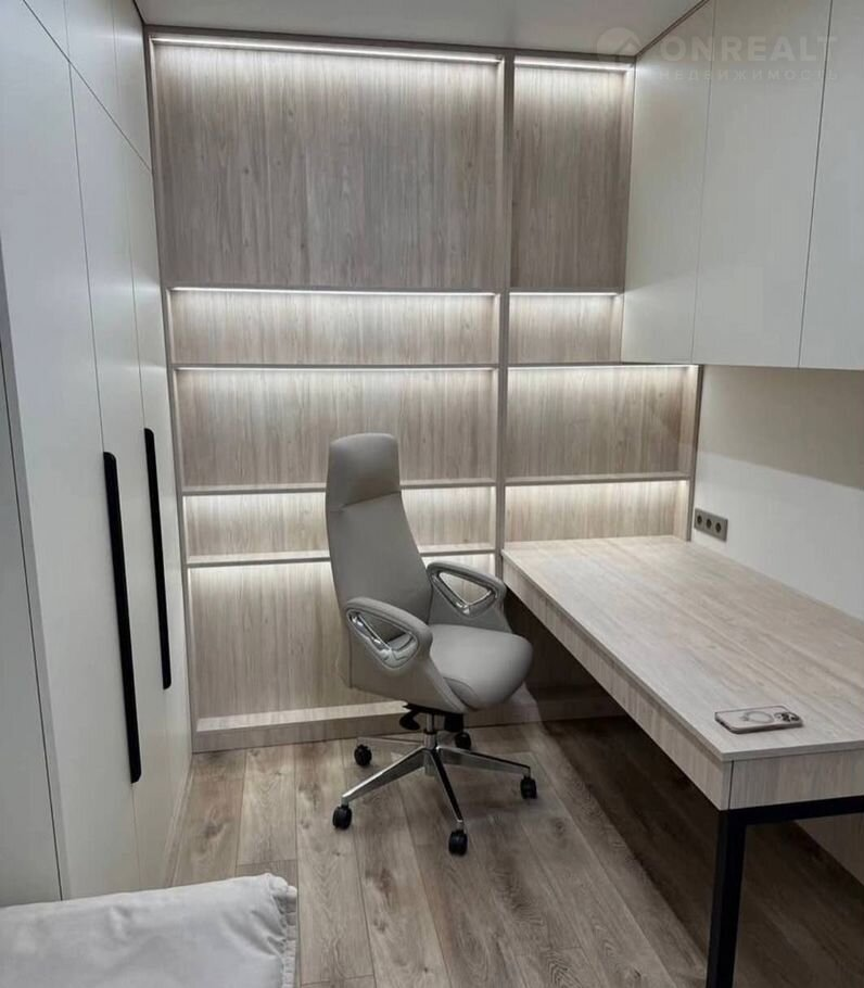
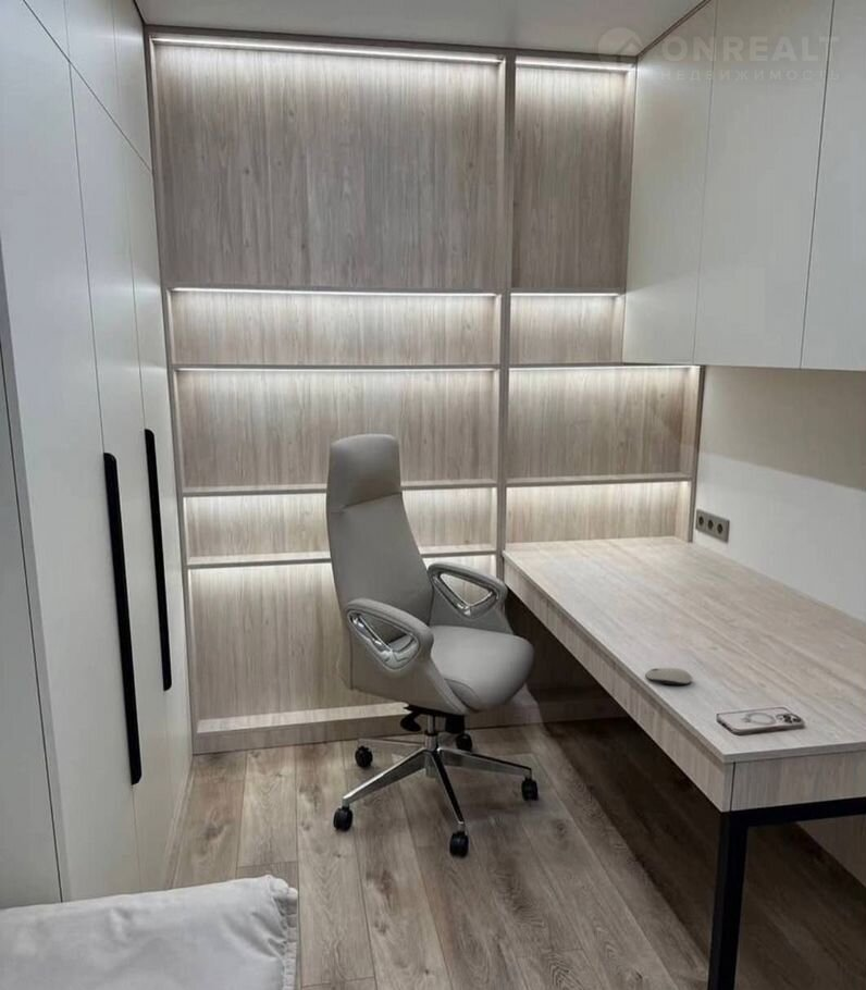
+ computer mouse [644,667,694,686]
